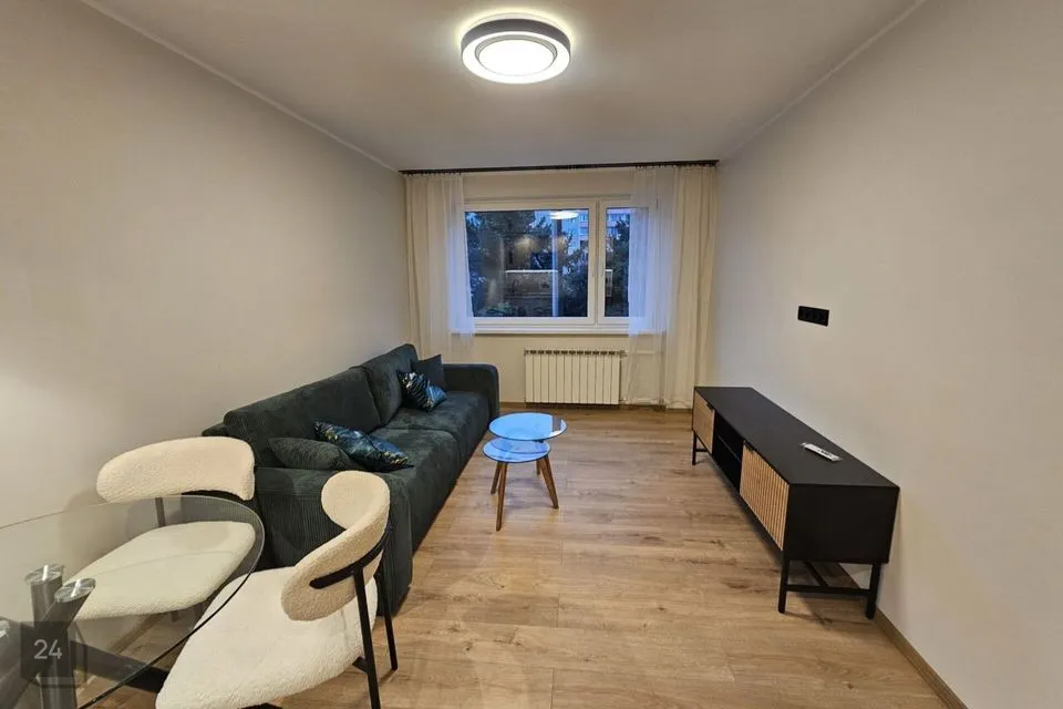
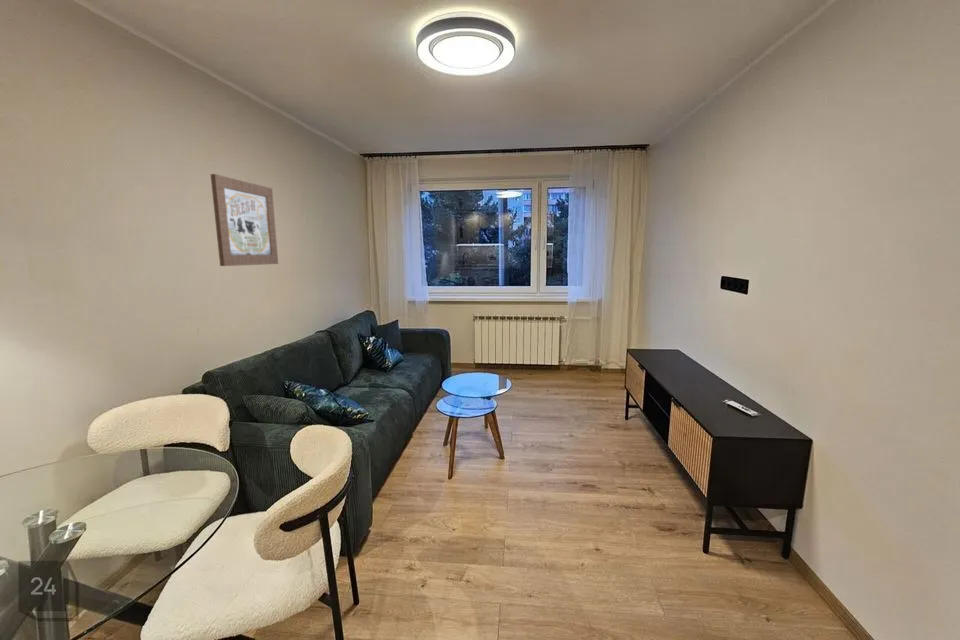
+ wall art [209,173,279,267]
